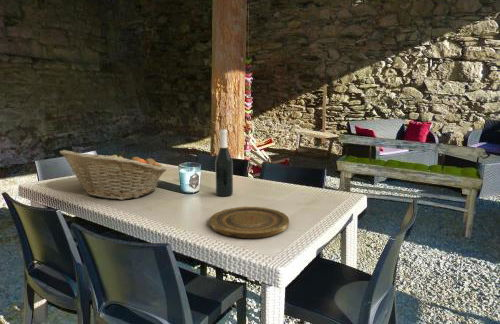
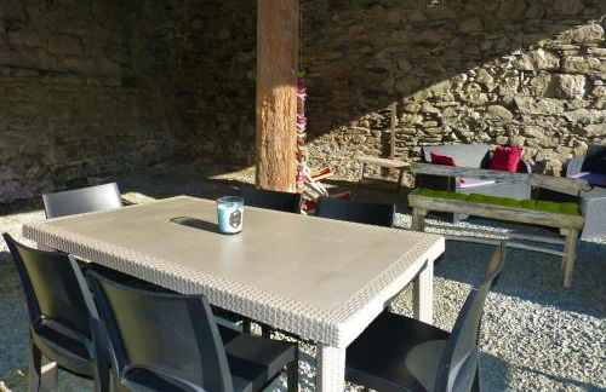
- wine bottle [214,127,234,197]
- plate [209,205,290,239]
- fruit basket [59,149,168,201]
